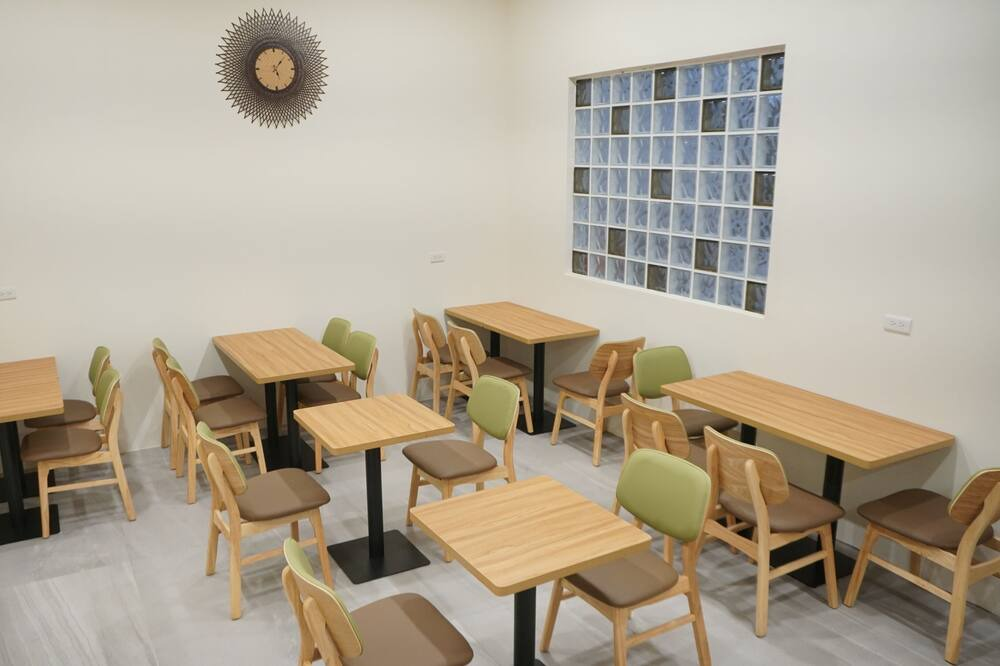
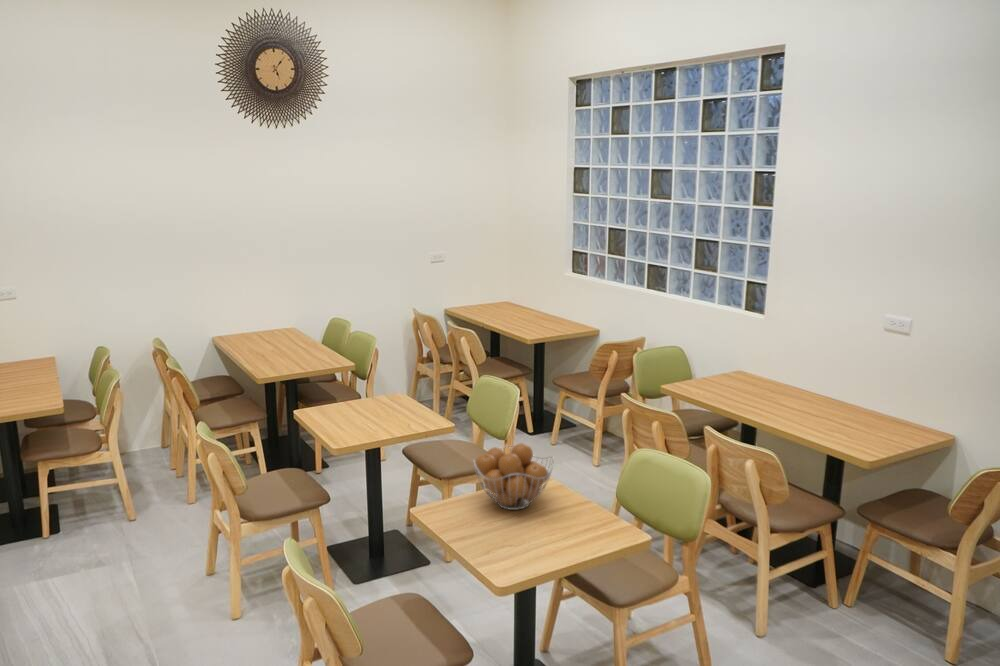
+ fruit basket [472,442,555,511]
